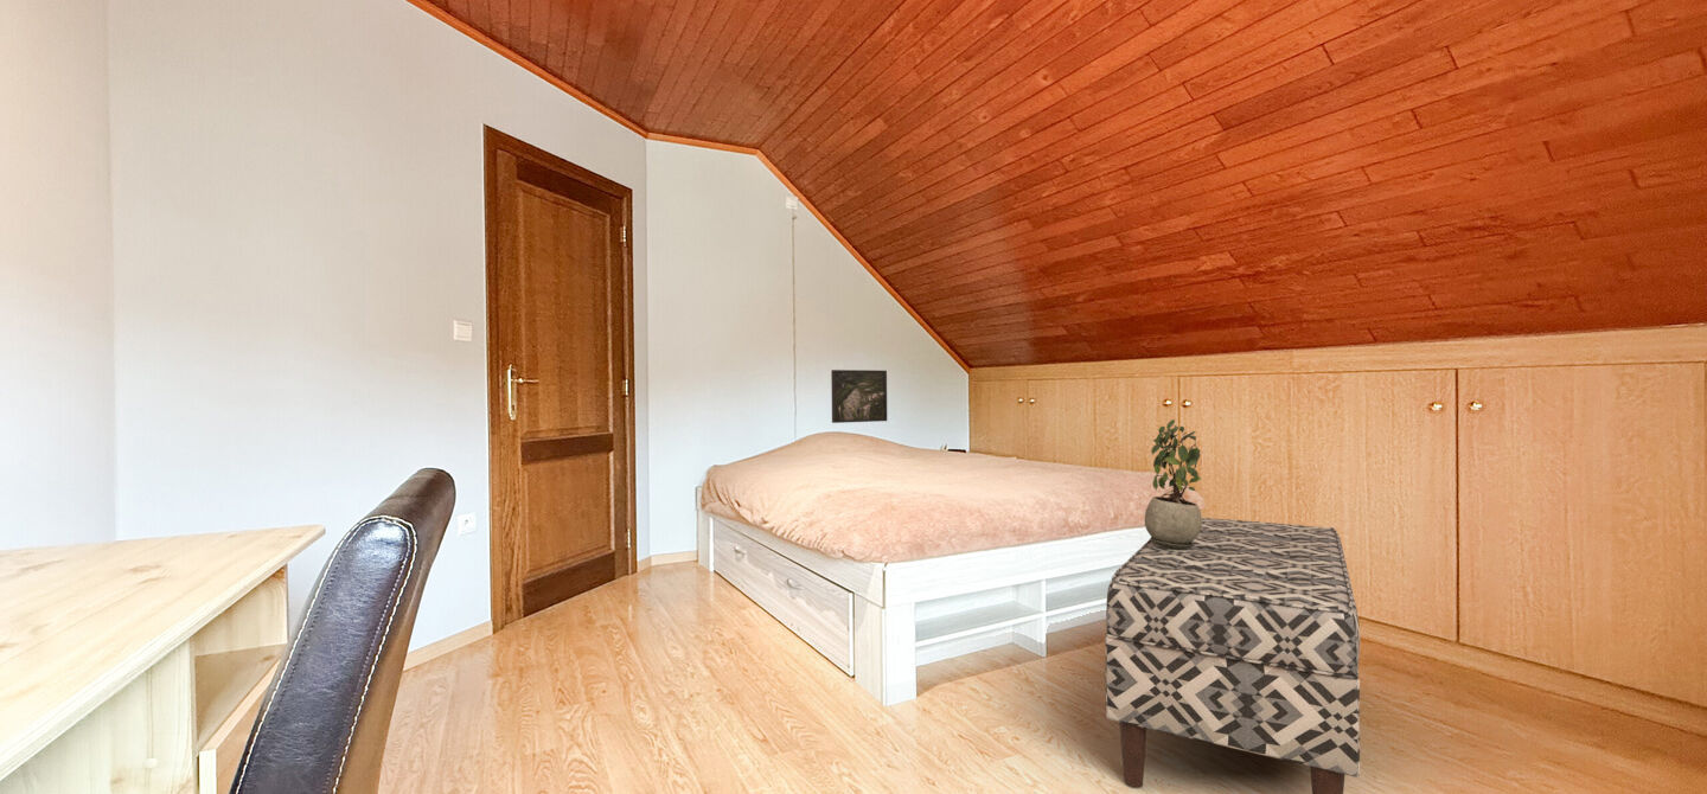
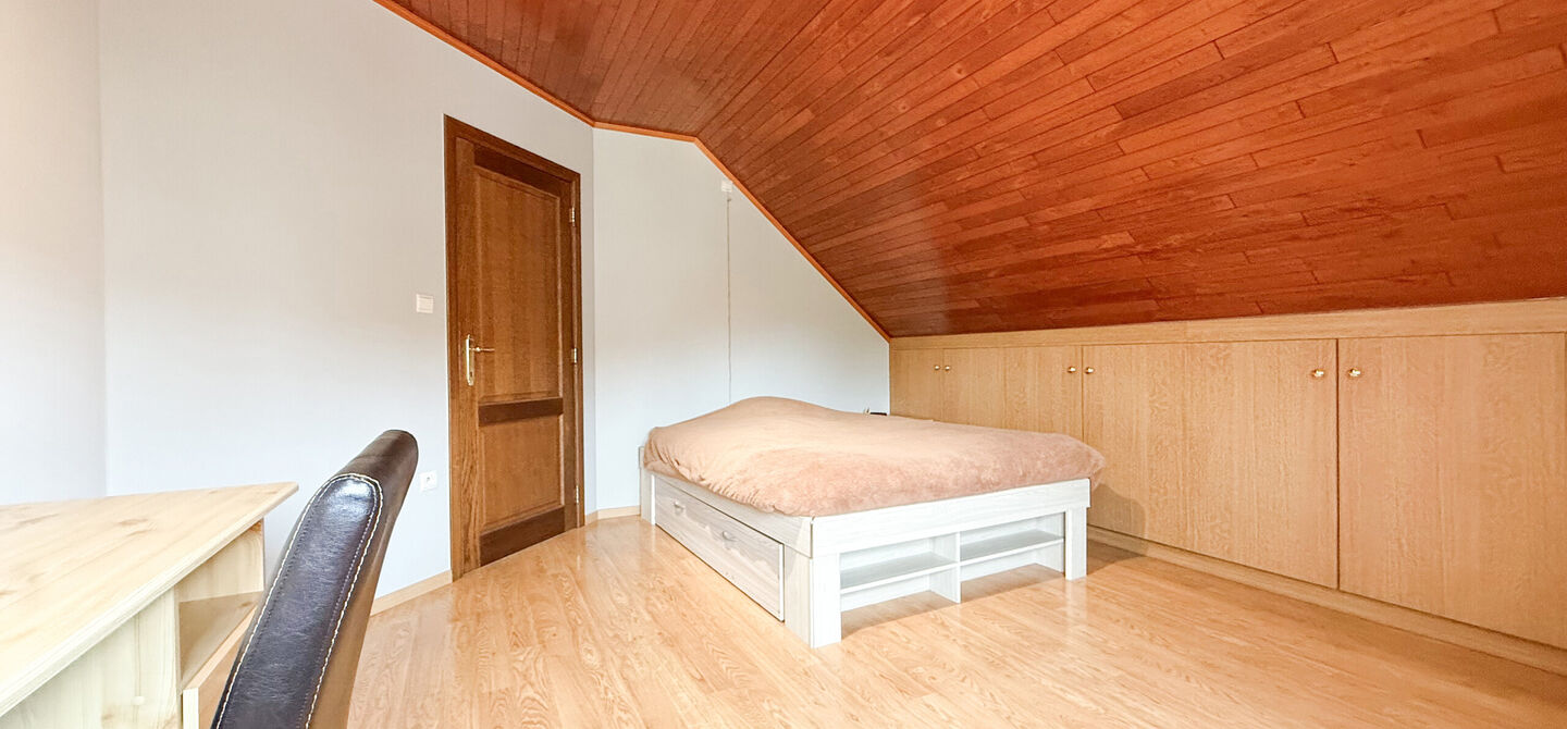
- bench [1104,517,1361,794]
- potted plant [1144,418,1203,549]
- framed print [830,369,888,424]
